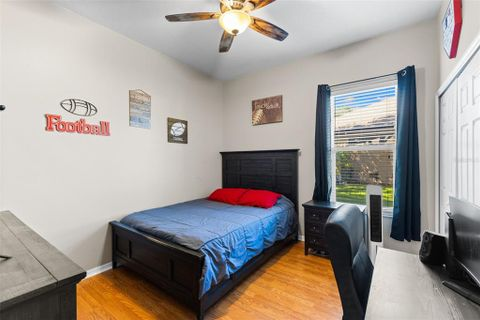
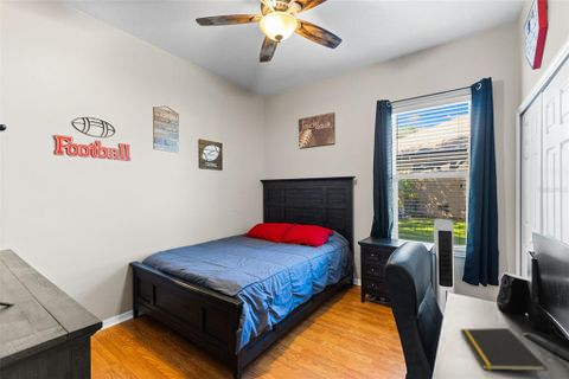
+ notepad [459,327,549,372]
